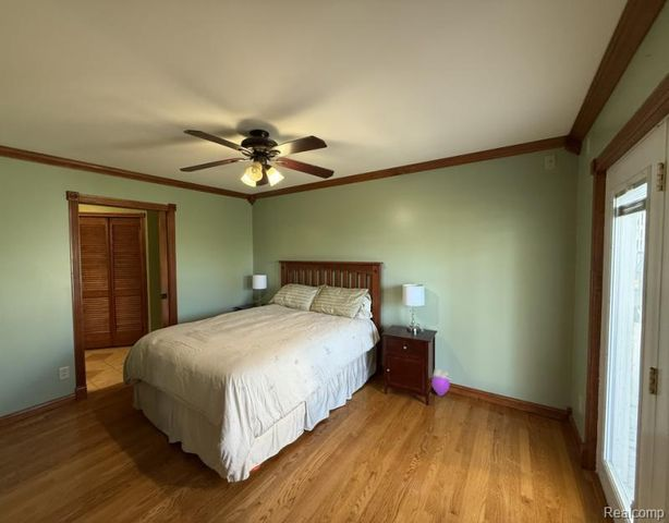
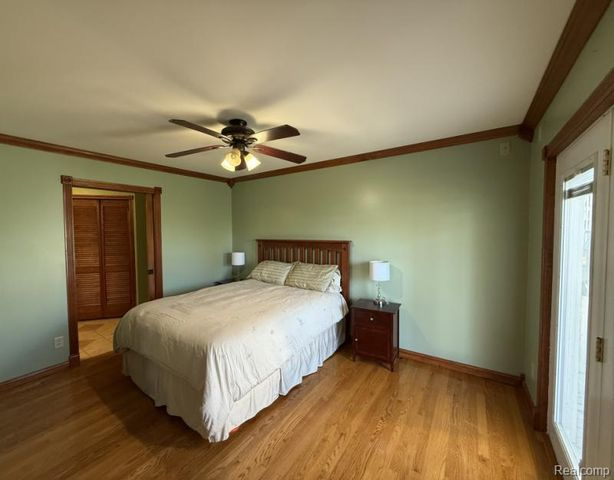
- plush toy [430,367,453,397]
